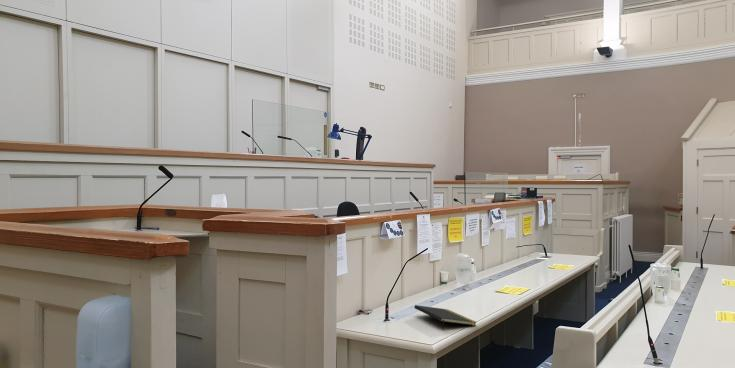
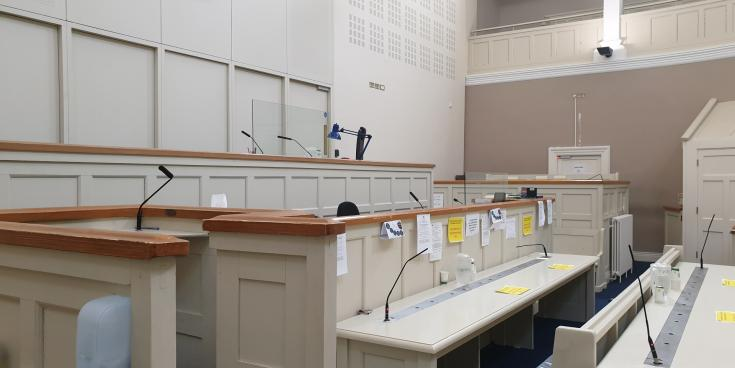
- notepad [413,304,478,331]
